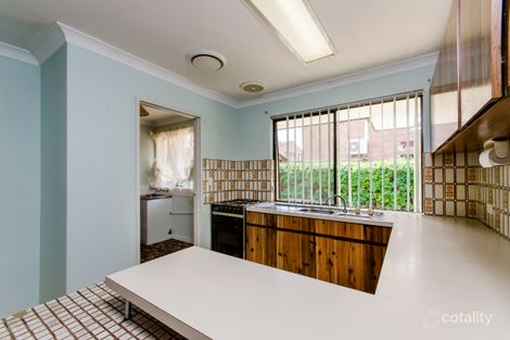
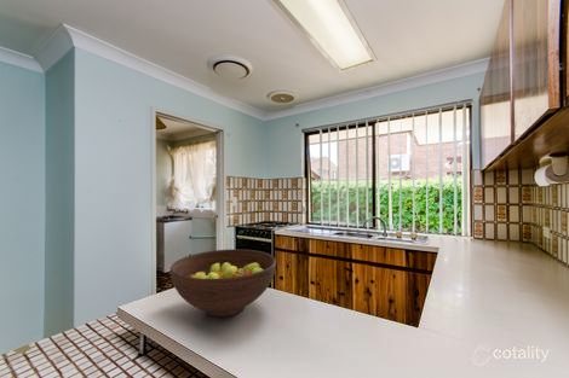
+ fruit bowl [169,248,277,318]
